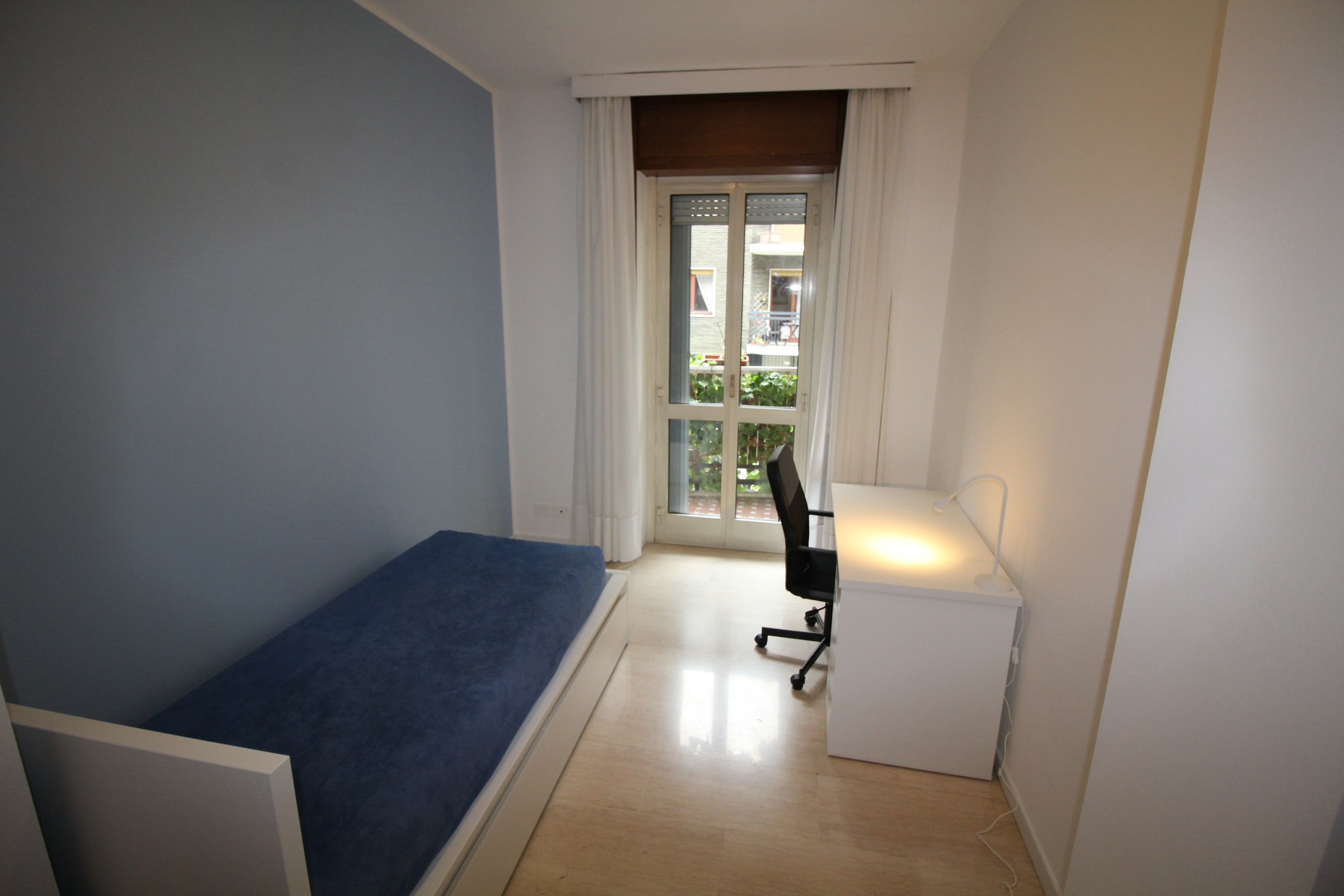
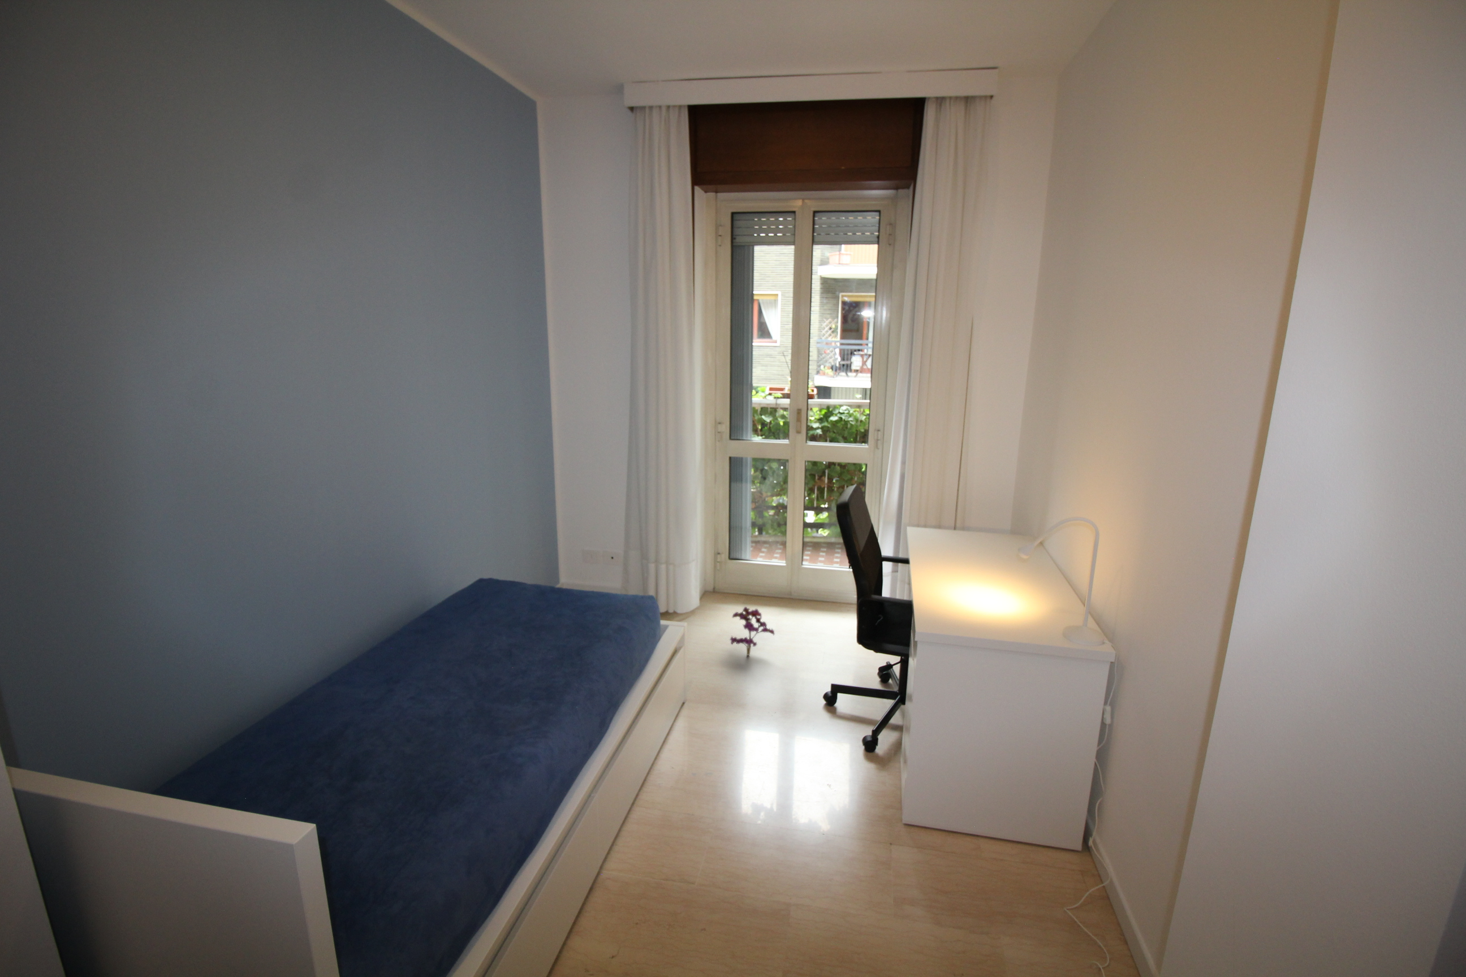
+ decorative plant [729,606,774,656]
